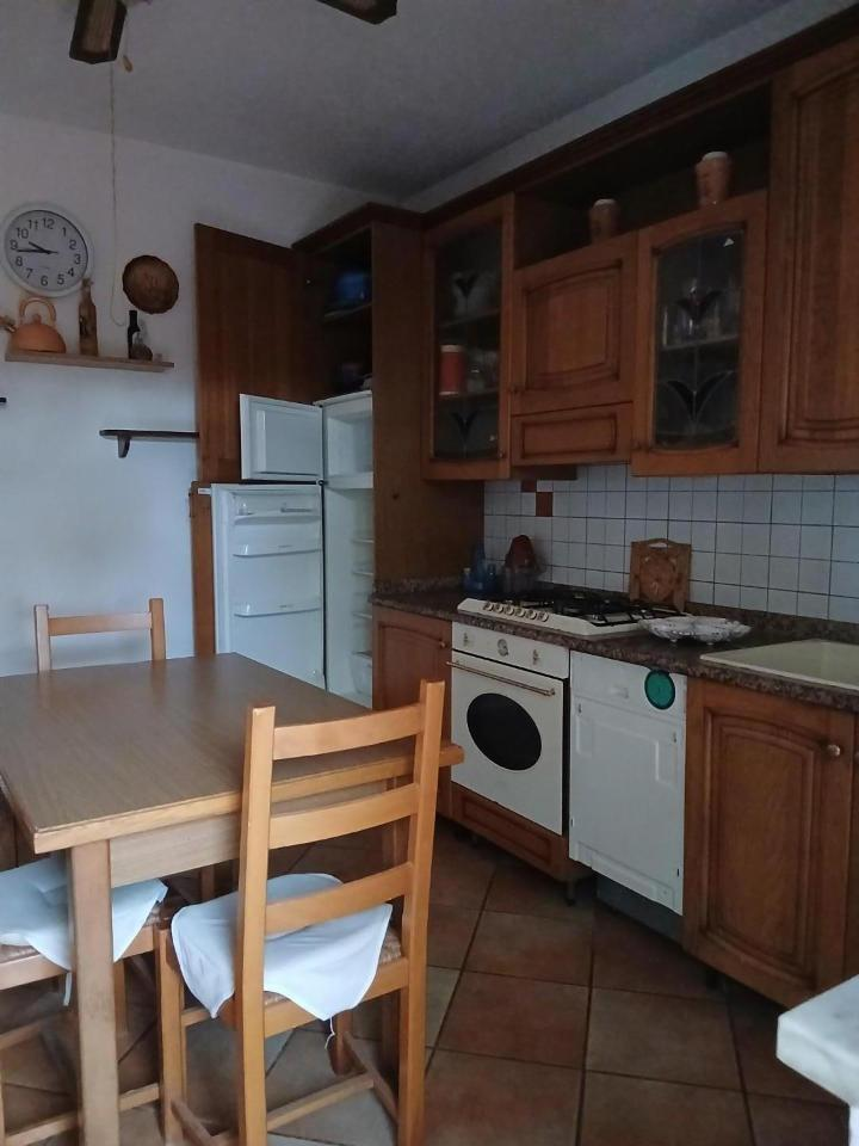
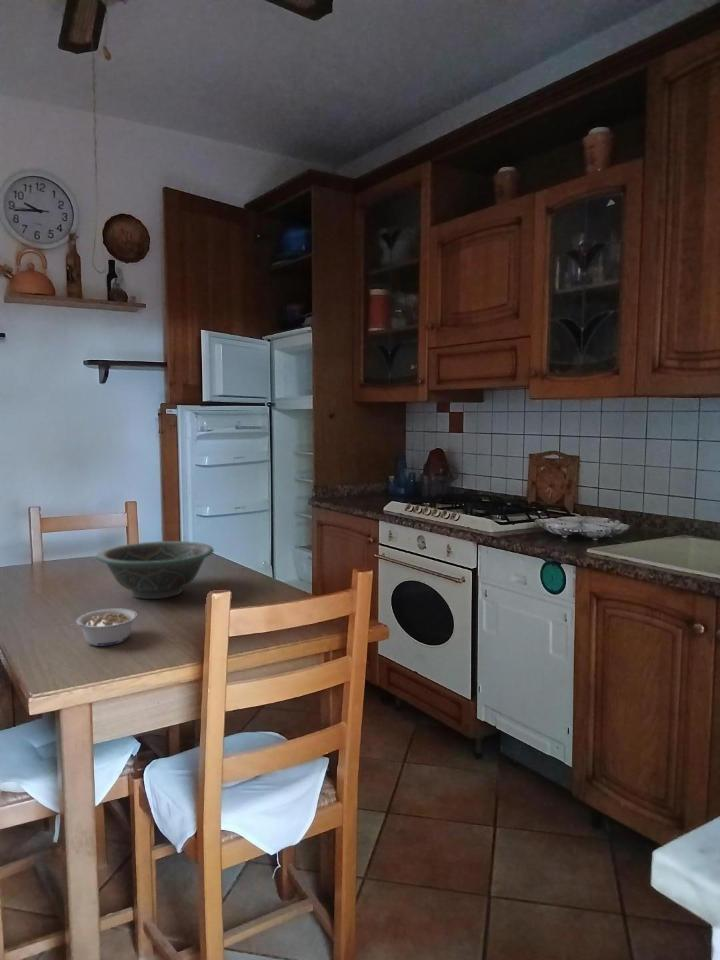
+ decorative bowl [95,540,215,600]
+ legume [71,607,138,647]
